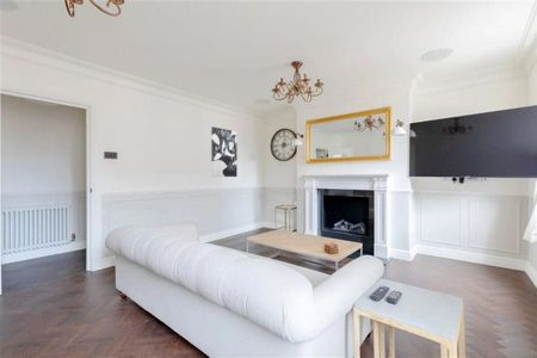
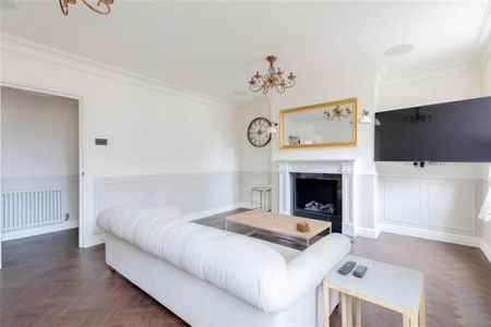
- wall art [210,125,239,178]
